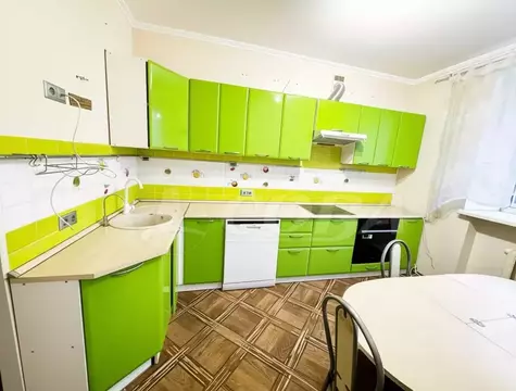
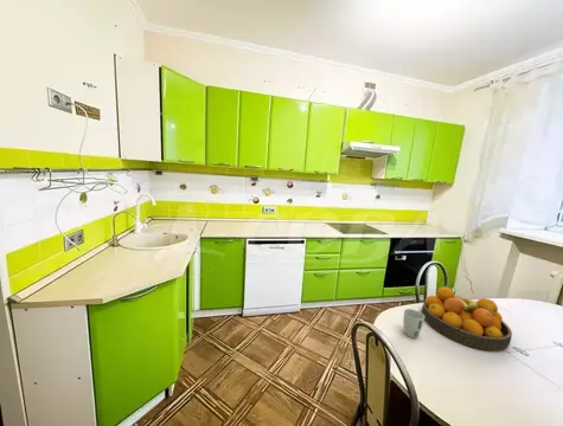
+ cup [402,308,426,338]
+ fruit bowl [421,285,513,351]
